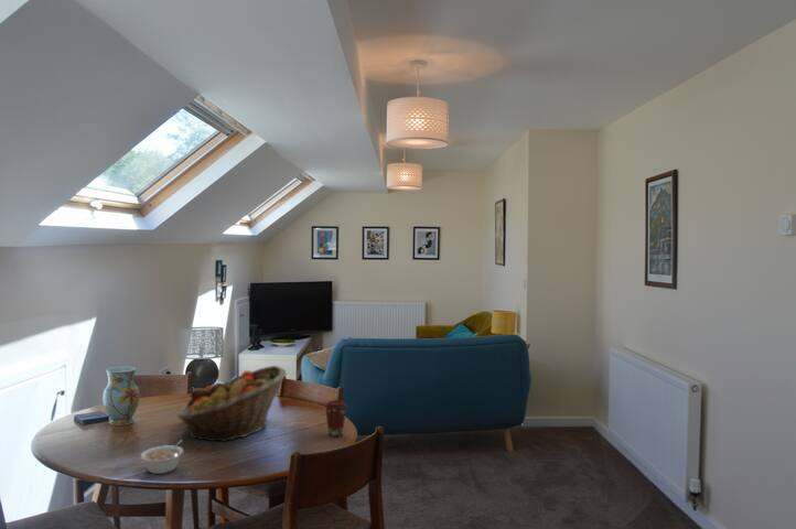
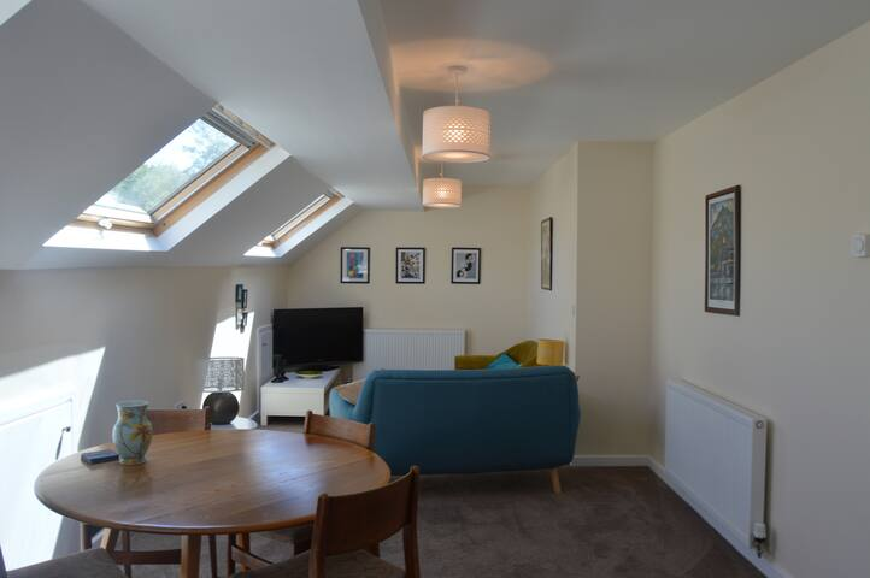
- coffee cup [323,399,348,438]
- fruit basket [176,365,288,443]
- legume [140,439,184,475]
